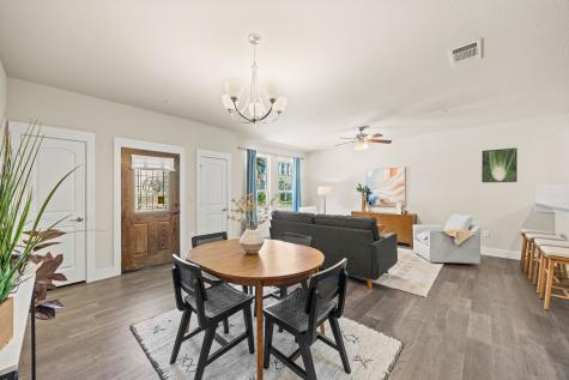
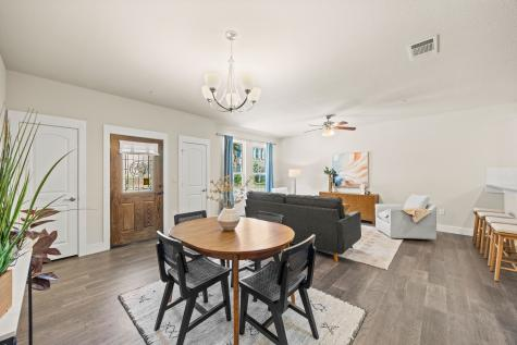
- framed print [480,146,519,183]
